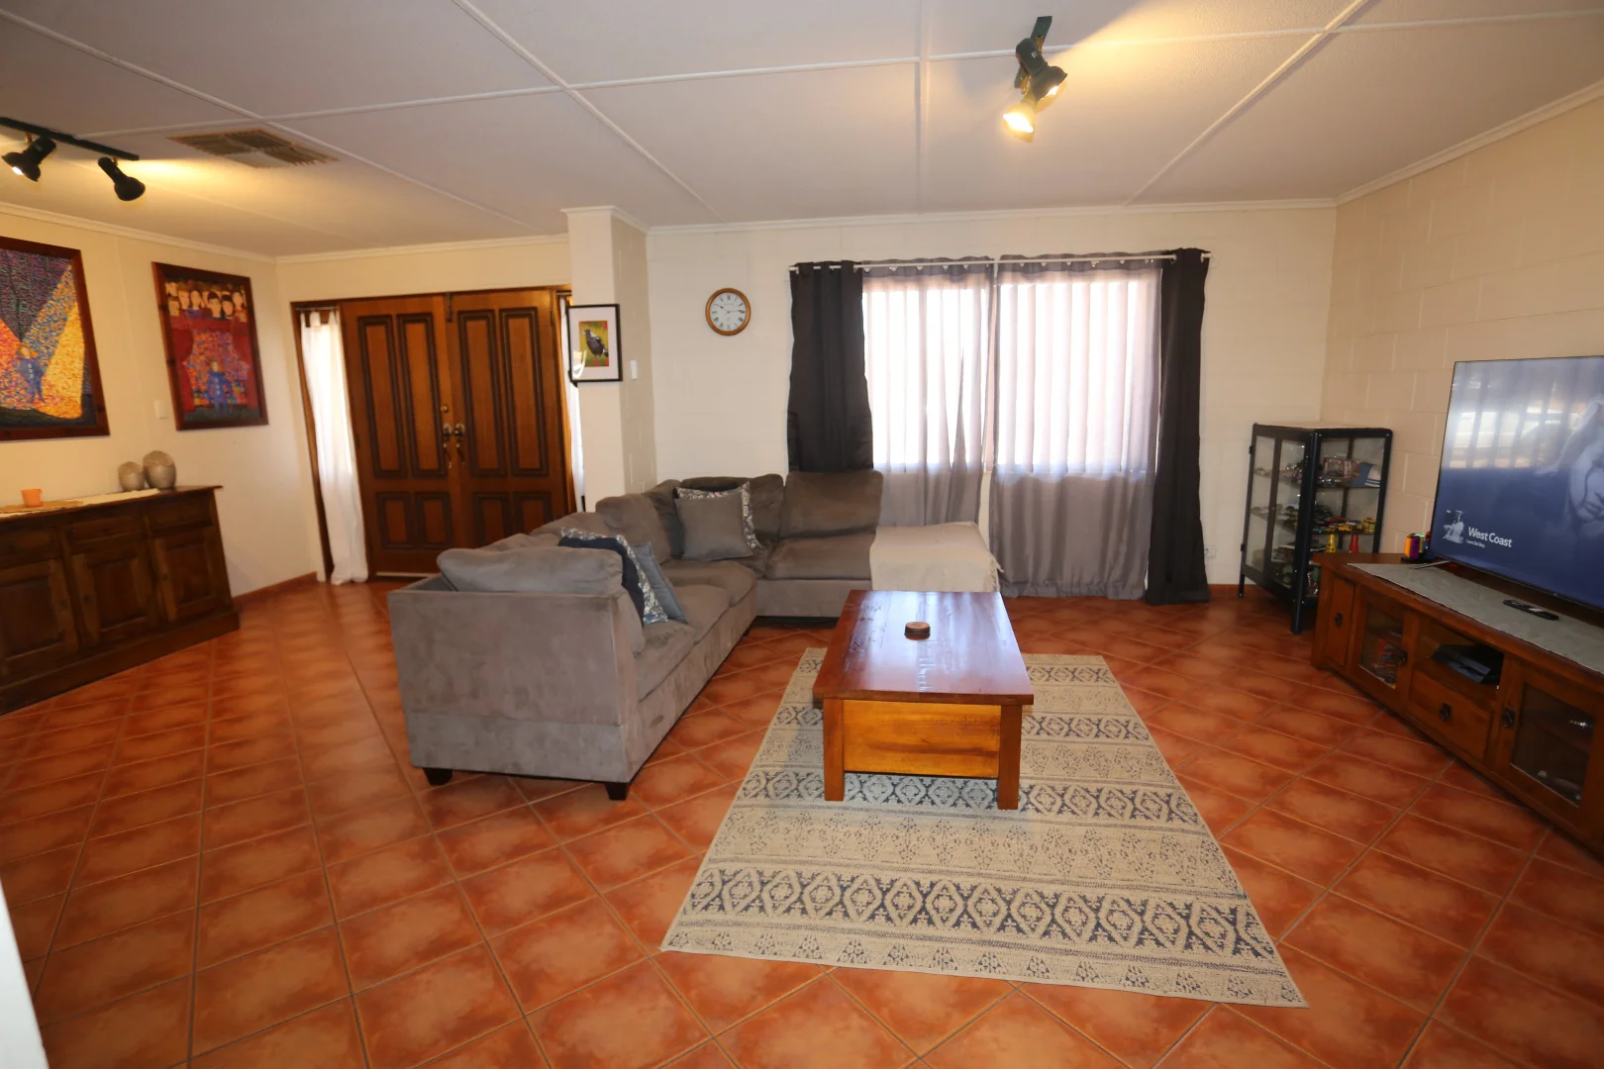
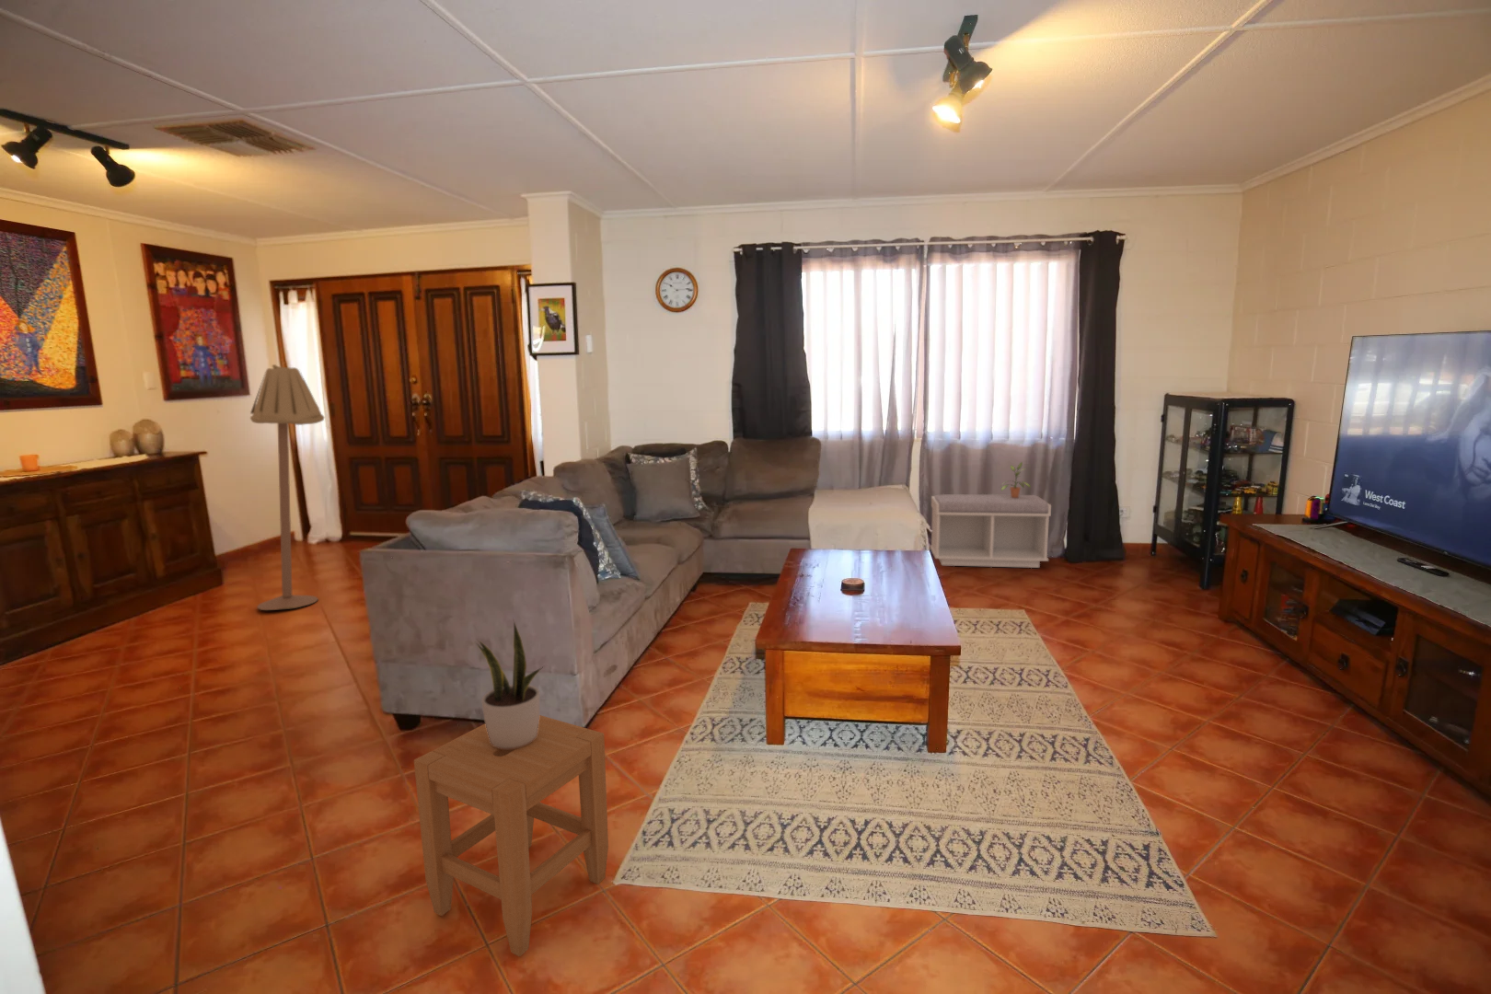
+ stool [414,714,609,957]
+ bench [930,494,1052,569]
+ potted plant [474,618,546,749]
+ floor lamp [250,364,326,611]
+ potted plant [998,462,1032,498]
